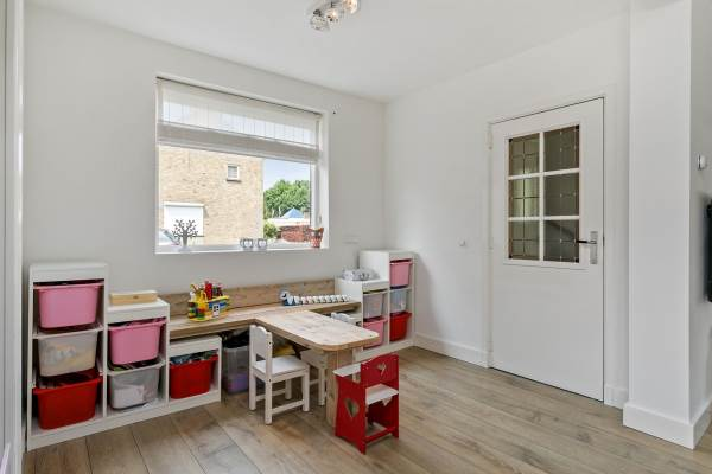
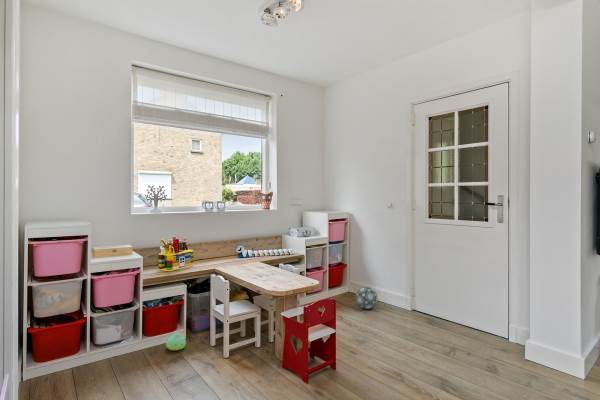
+ ball [355,286,378,310]
+ plush toy [165,331,187,351]
